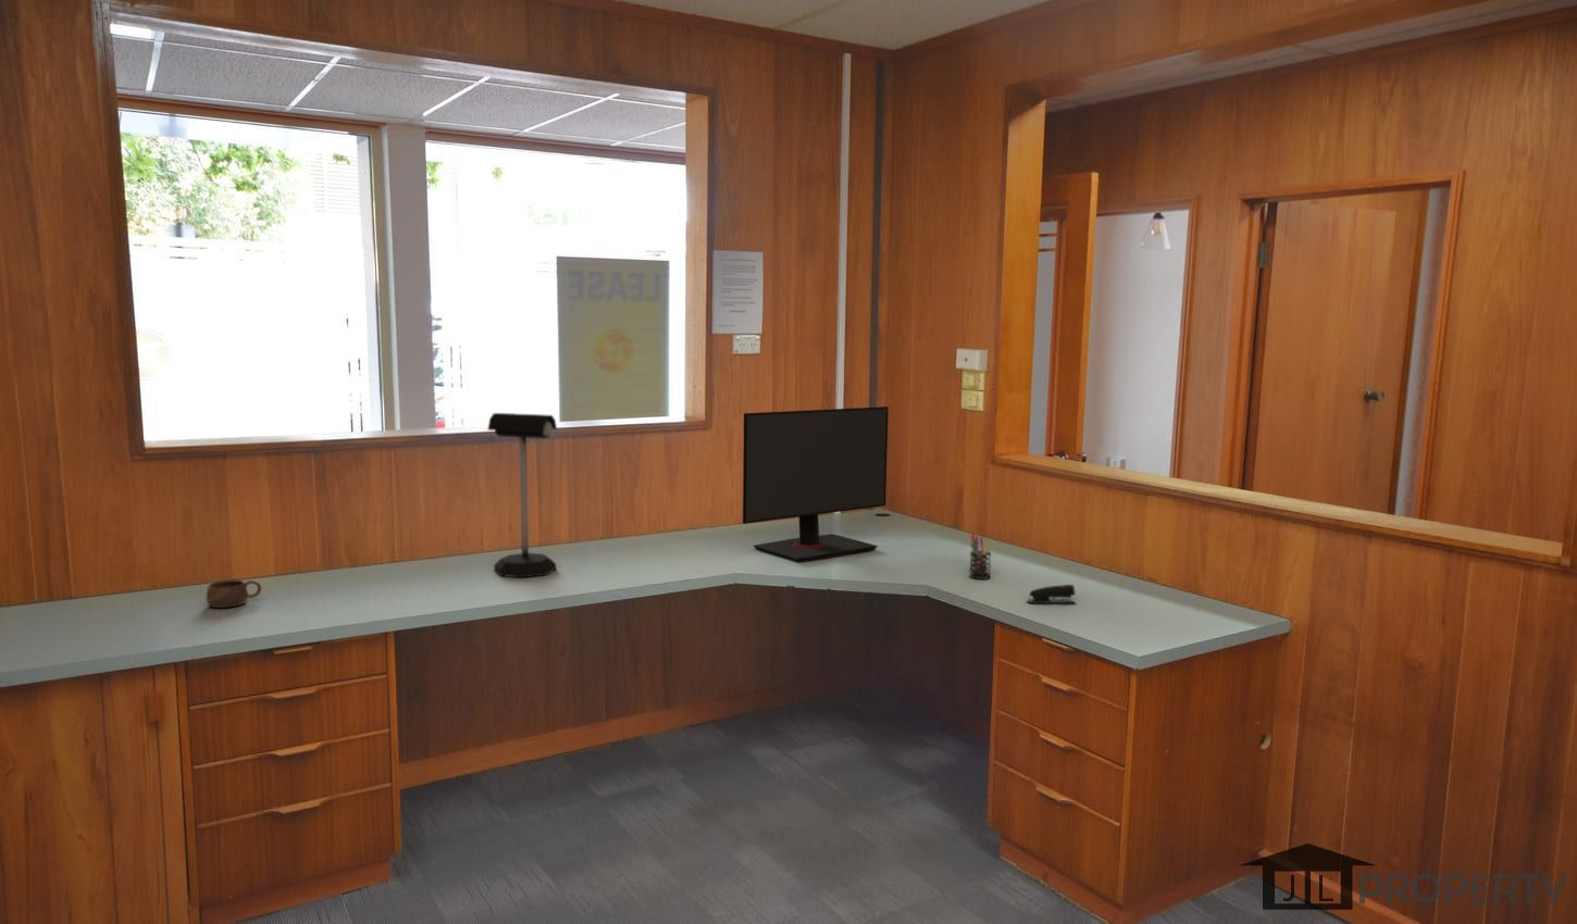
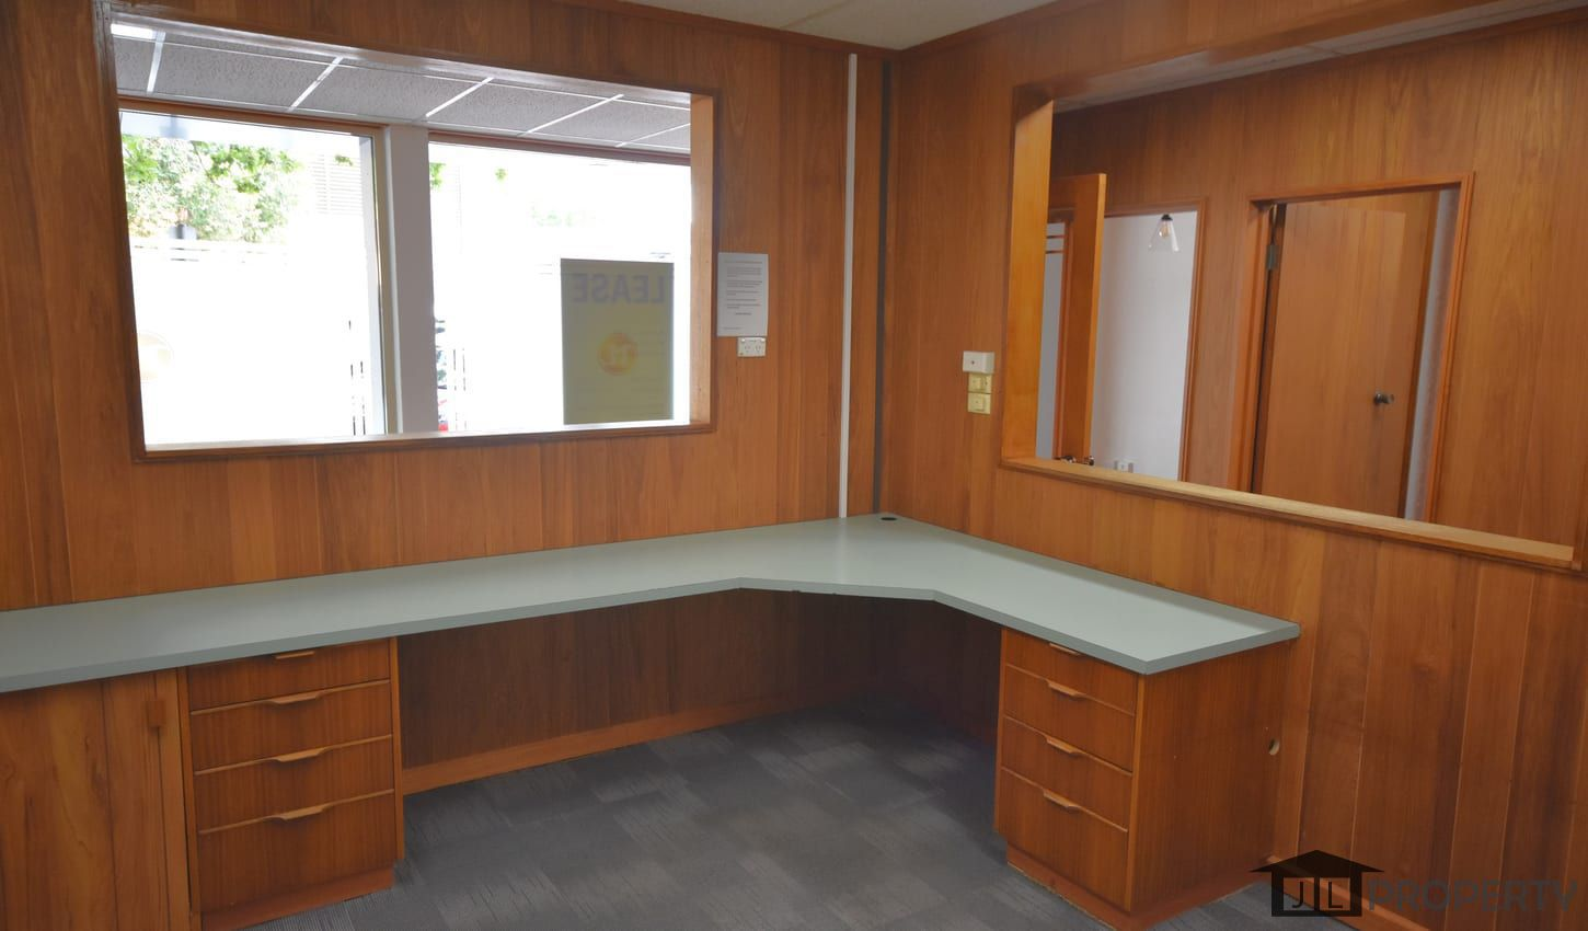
- pen holder [968,532,994,581]
- computer monitor [742,406,889,563]
- mailbox [486,413,558,580]
- cup [206,580,262,608]
- stapler [1026,584,1076,604]
